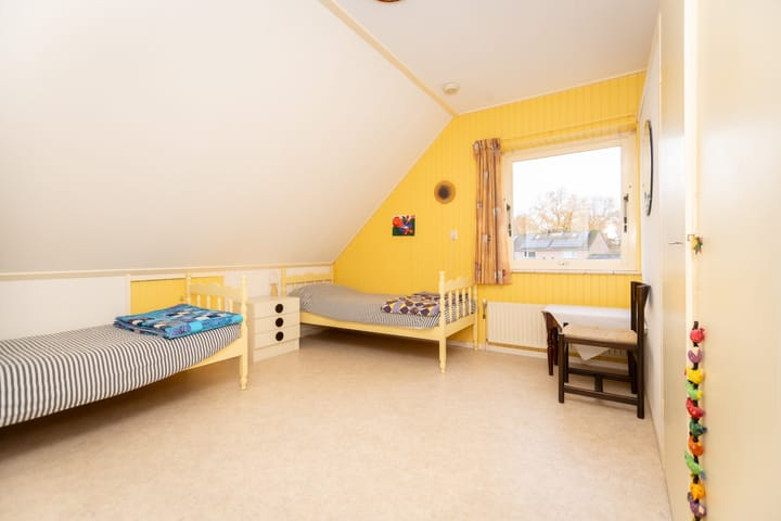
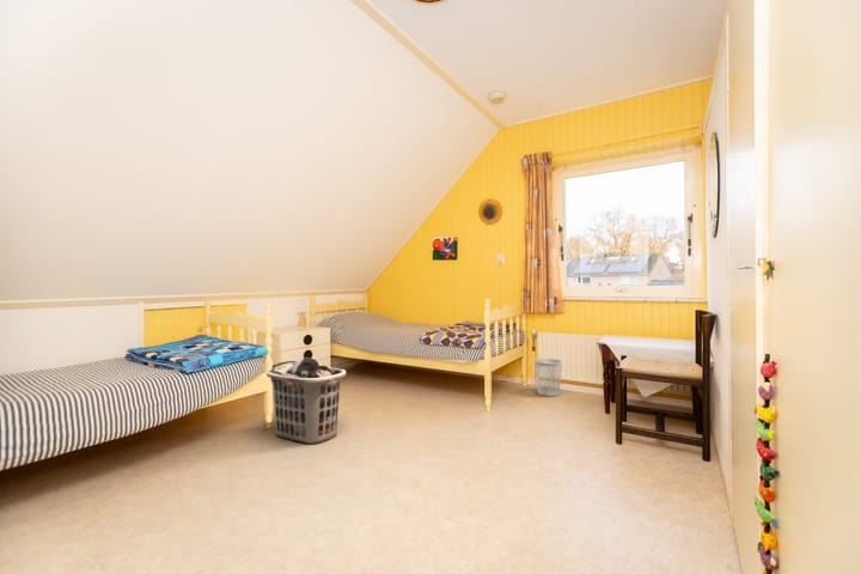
+ clothes hamper [265,356,347,445]
+ wastebasket [533,358,563,397]
